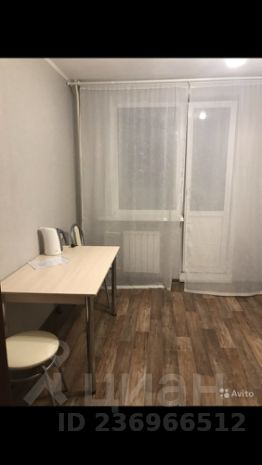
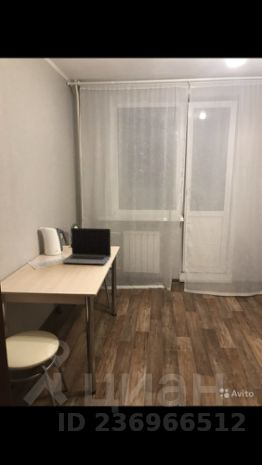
+ laptop computer [61,227,112,265]
